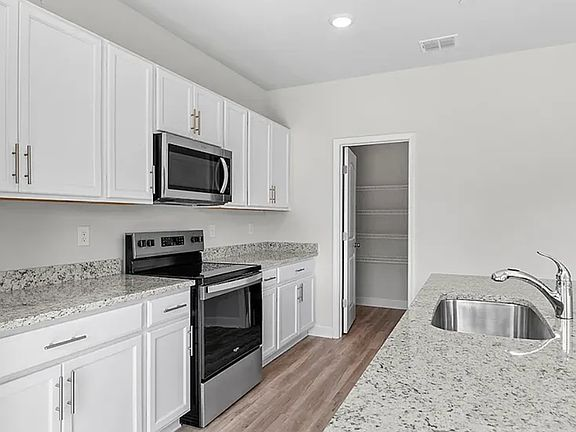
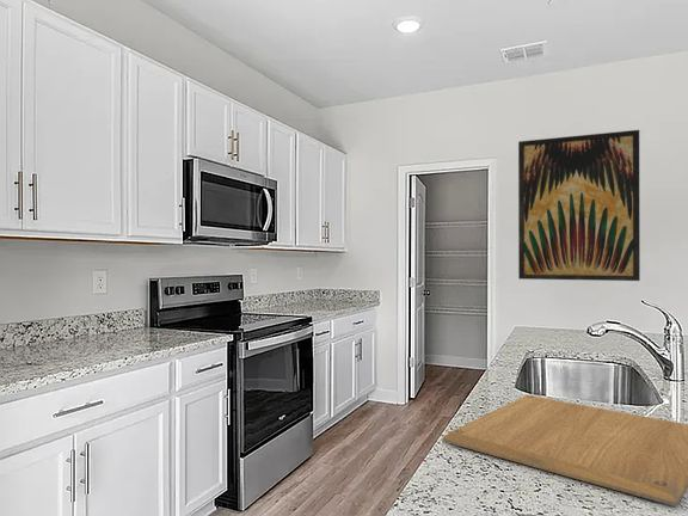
+ chopping board [441,394,688,508]
+ wall art [517,129,641,282]
